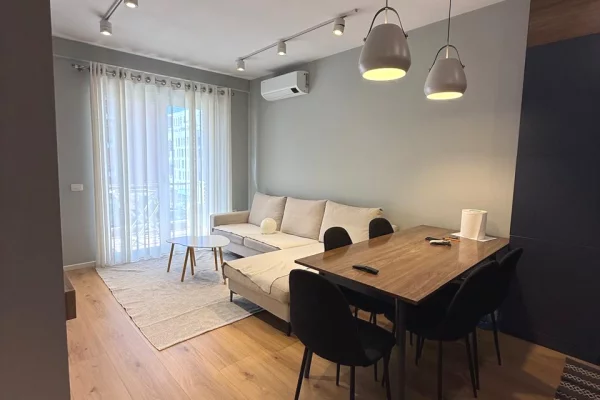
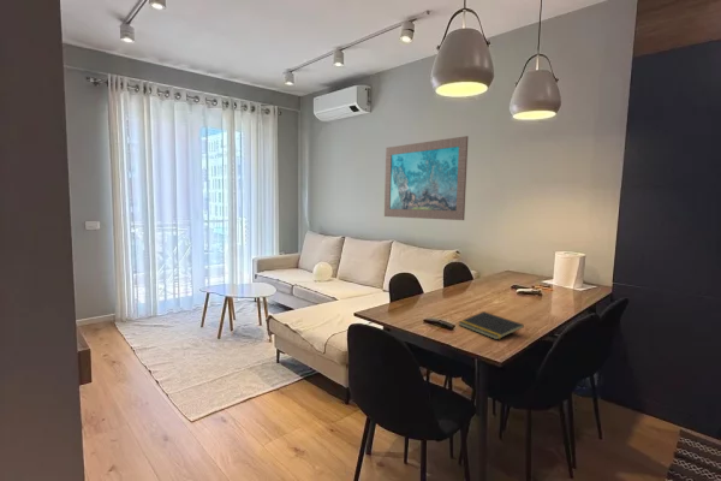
+ notepad [458,310,525,340]
+ wall art [383,135,469,221]
